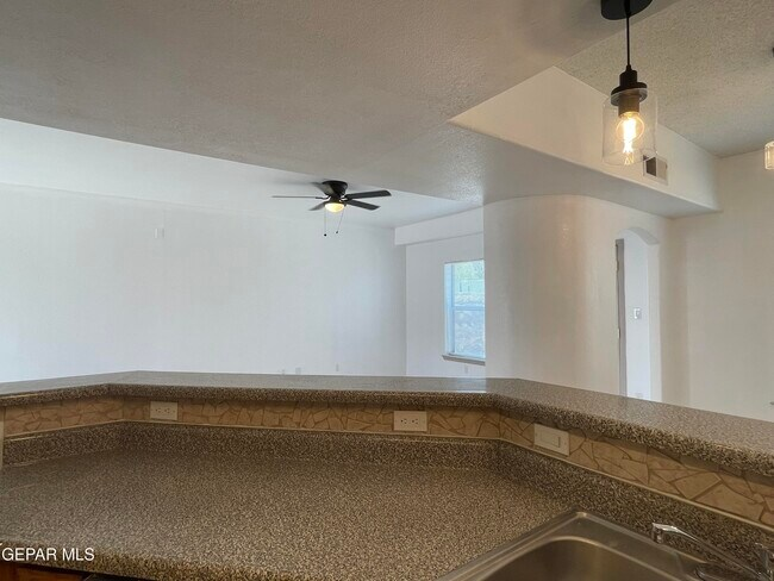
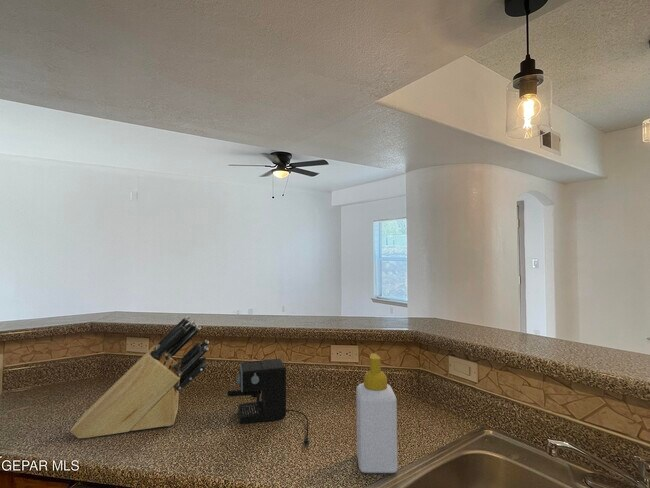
+ soap bottle [355,352,399,474]
+ coffee maker [226,358,311,445]
+ knife block [69,315,210,439]
